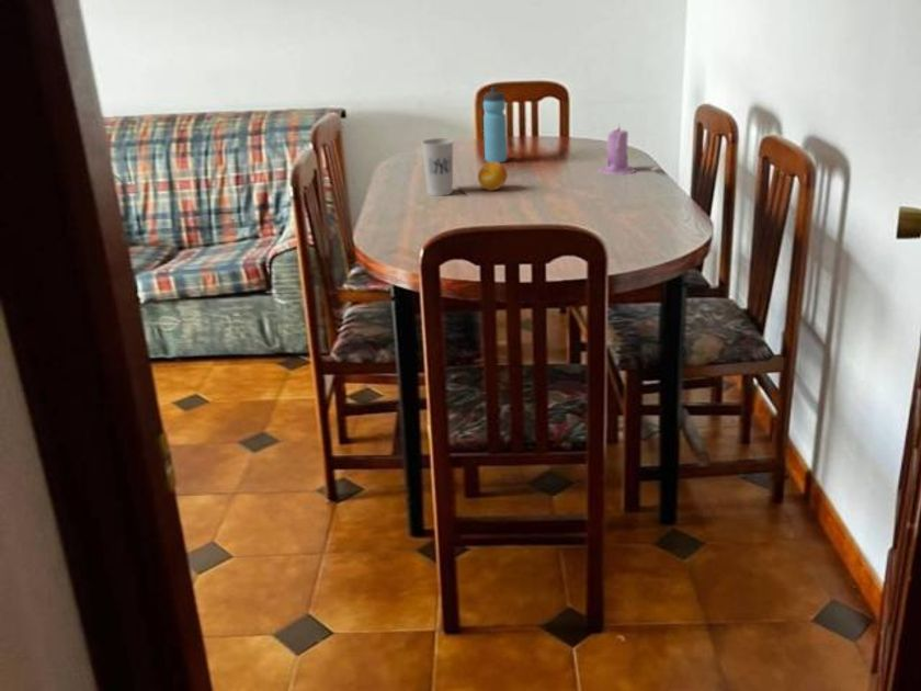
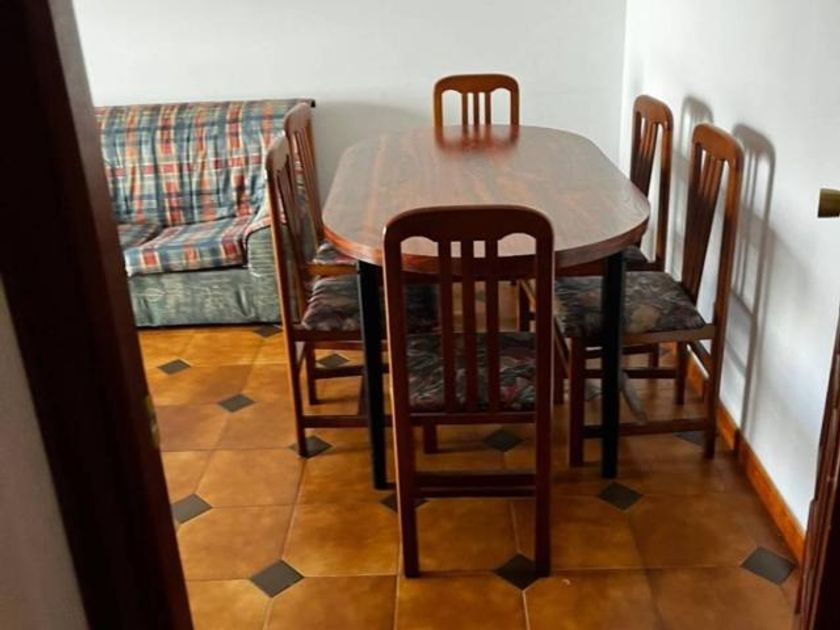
- water bottle [482,86,509,163]
- cup [420,137,454,197]
- candle [596,123,637,175]
- fruit [477,162,509,192]
